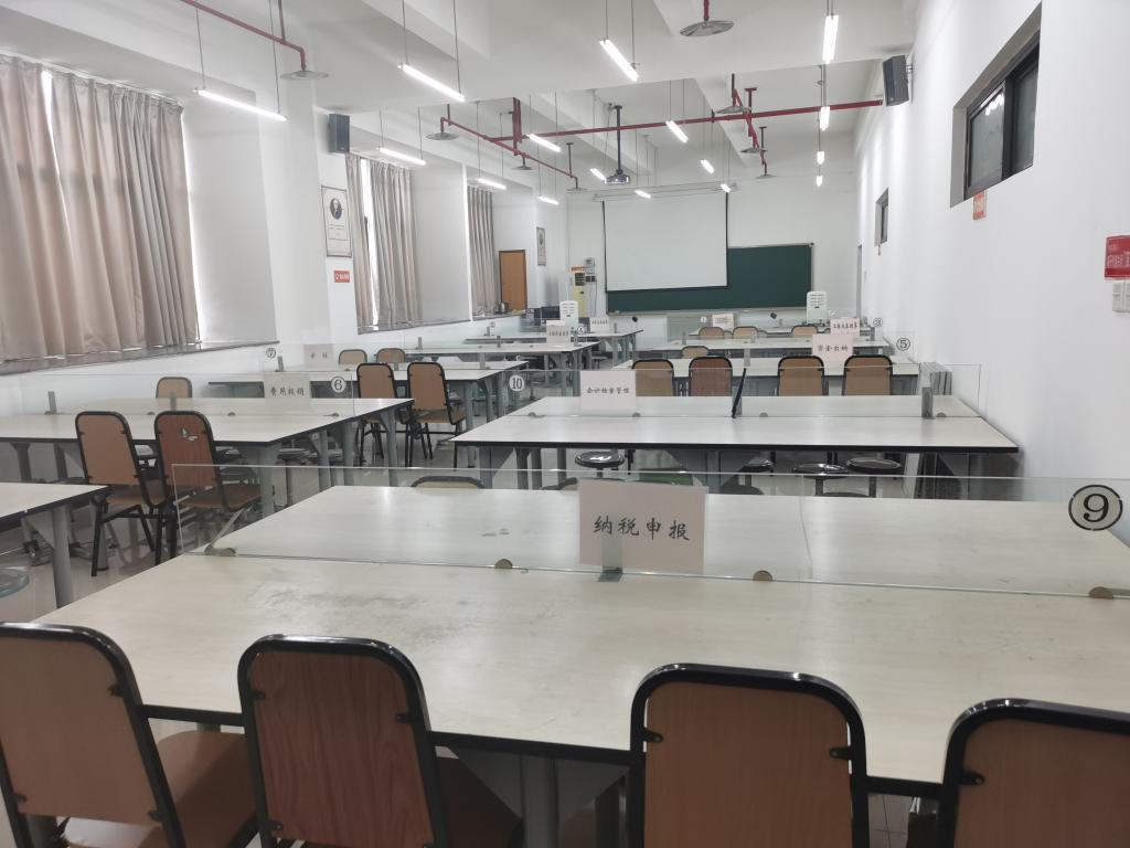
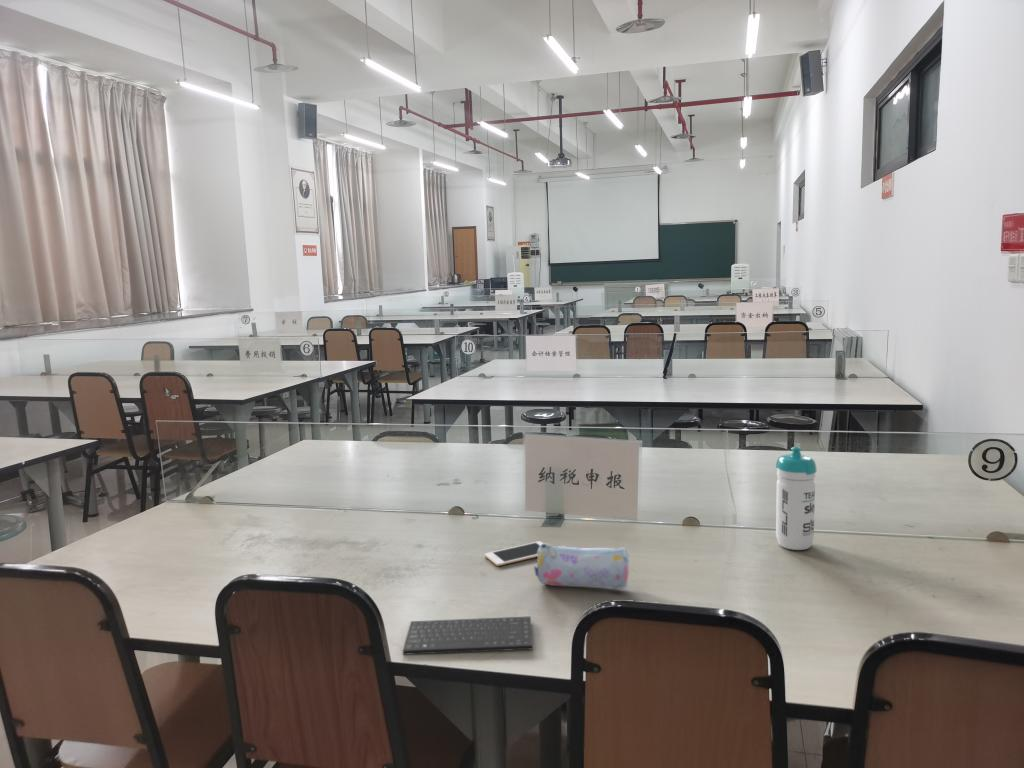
+ pencil case [533,543,630,590]
+ cell phone [484,540,545,567]
+ water bottle [775,446,818,551]
+ keyboard [402,615,534,656]
